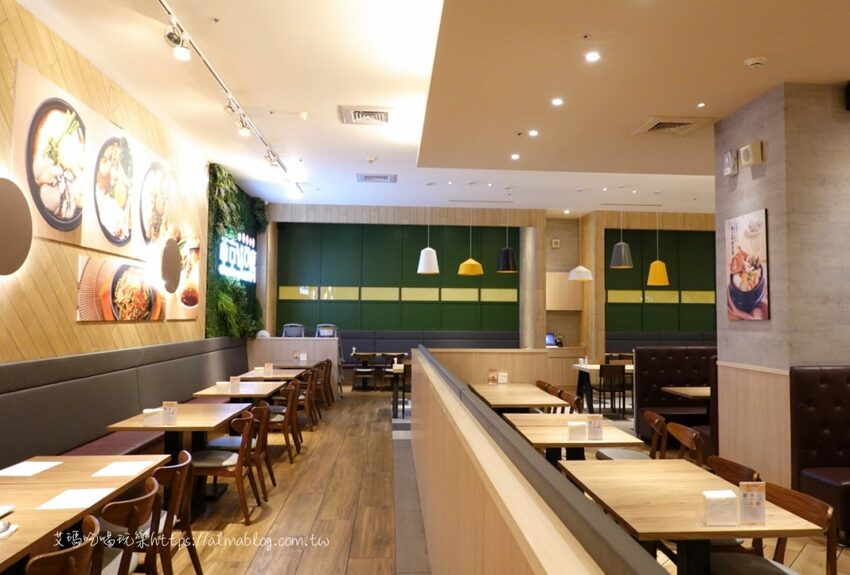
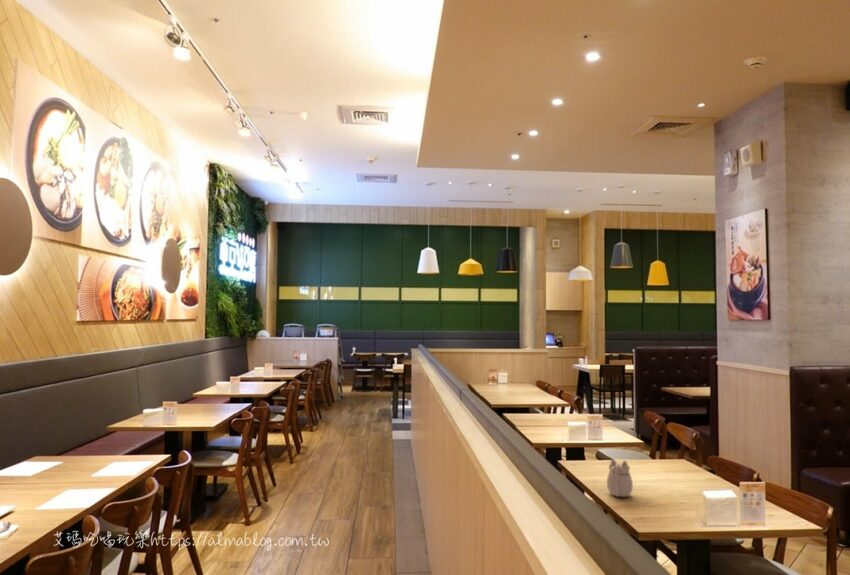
+ teapot [606,458,634,498]
